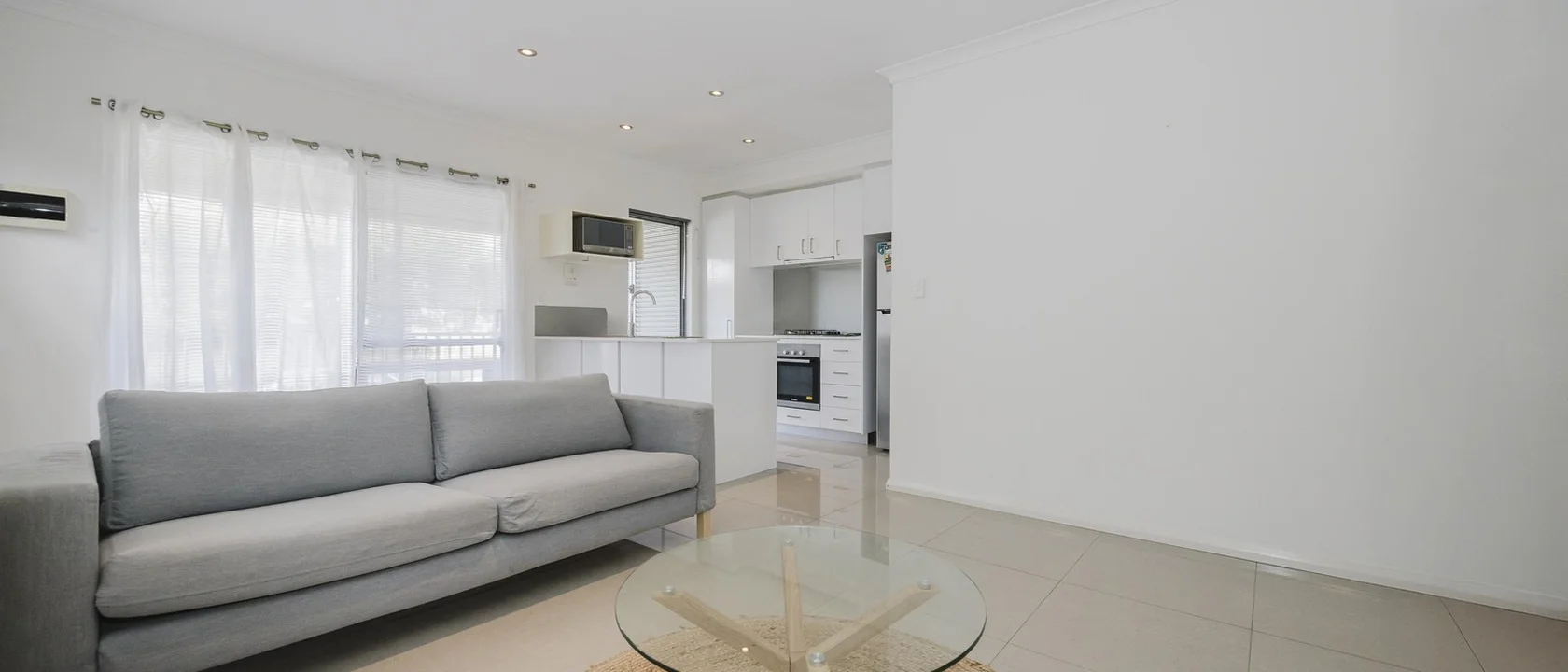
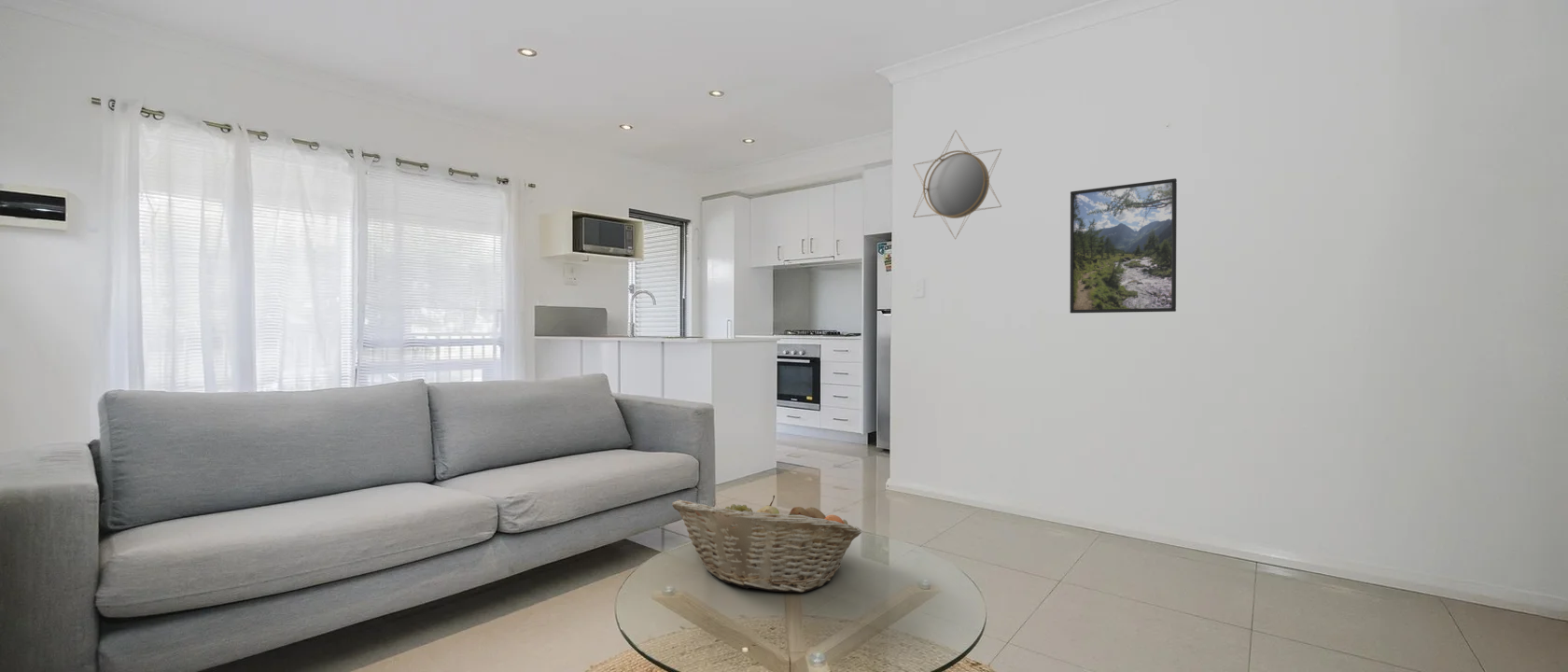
+ fruit basket [671,495,862,593]
+ home mirror [912,130,1002,240]
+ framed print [1069,177,1178,314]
